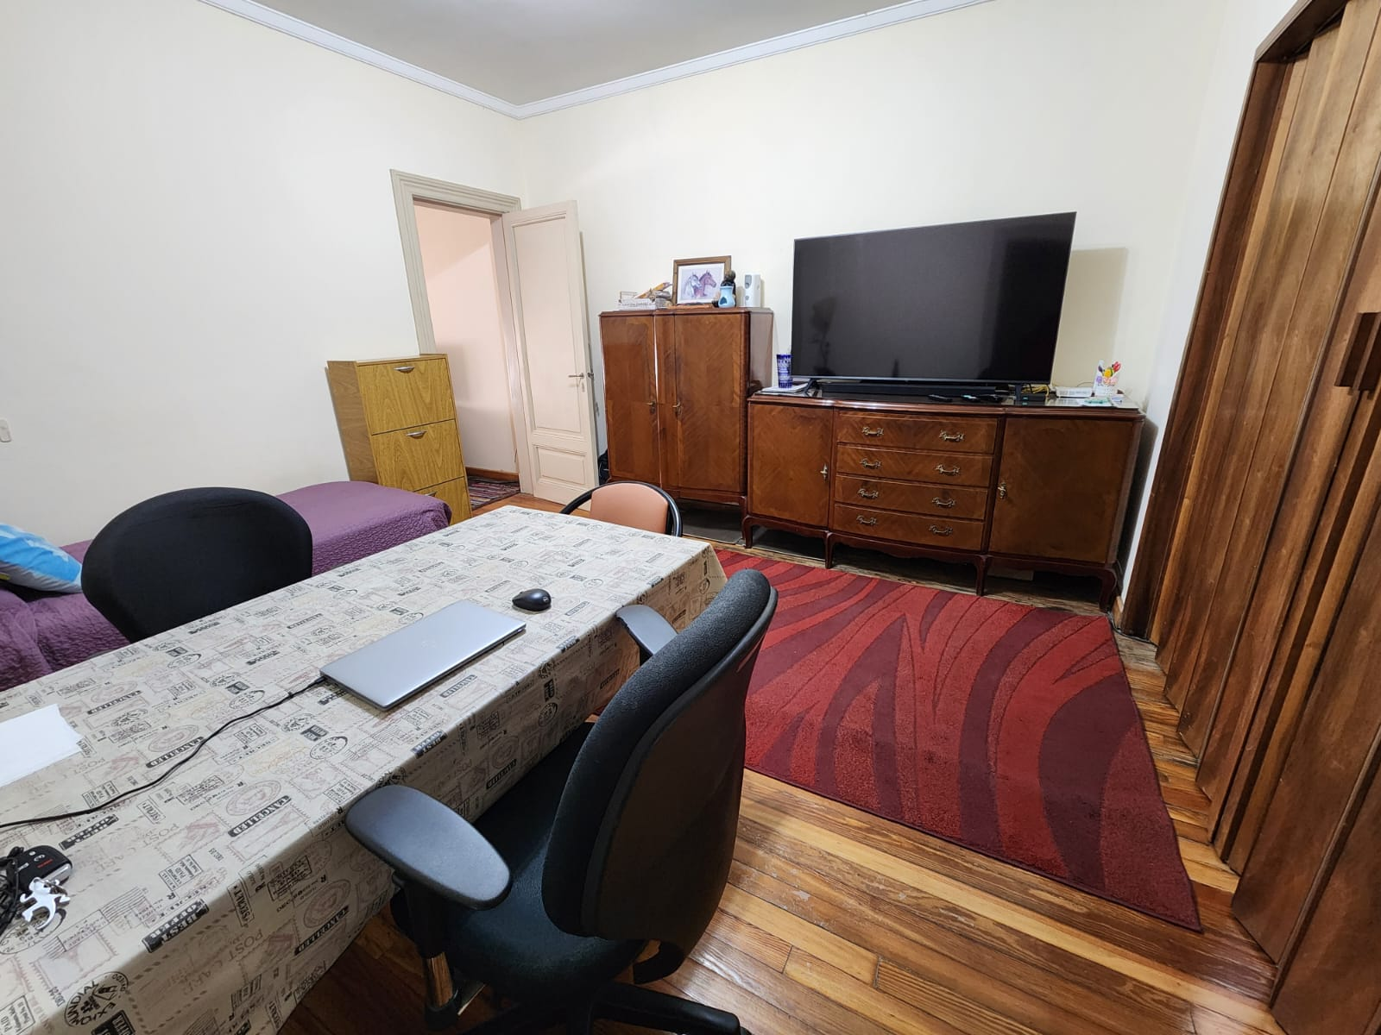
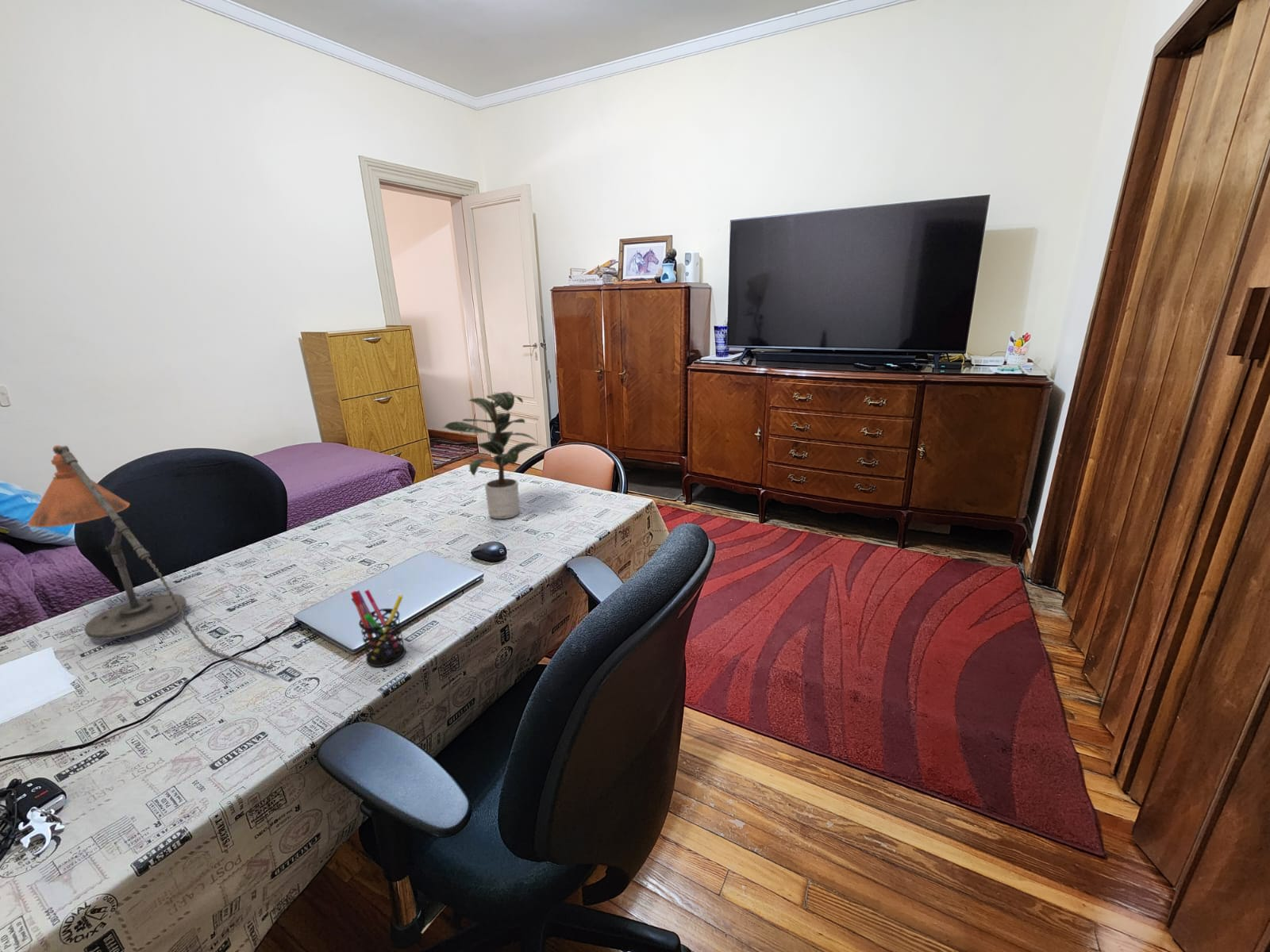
+ potted plant [442,390,547,520]
+ pen holder [350,589,406,667]
+ desk lamp [26,444,274,670]
